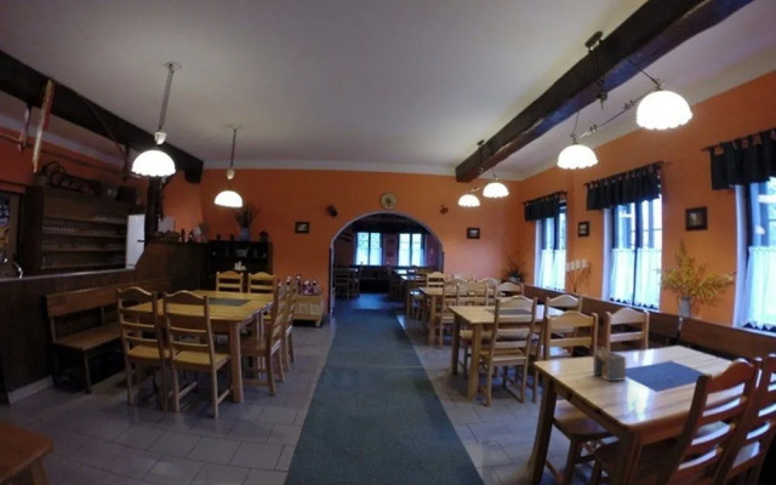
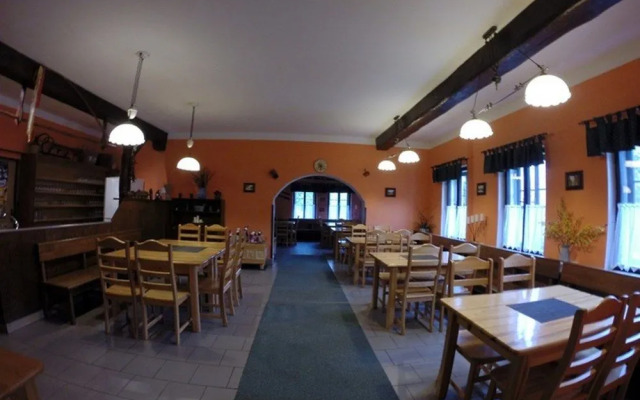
- napkin holder [592,346,627,382]
